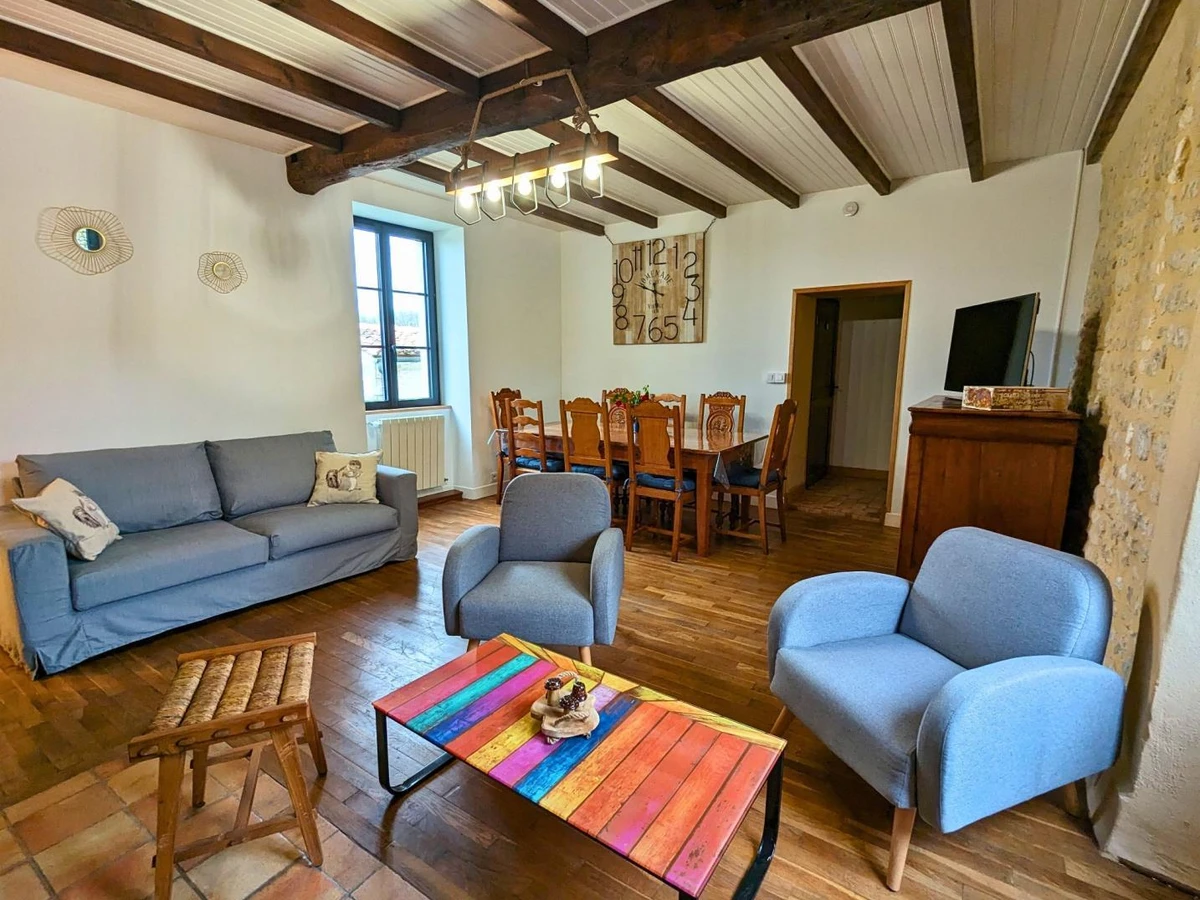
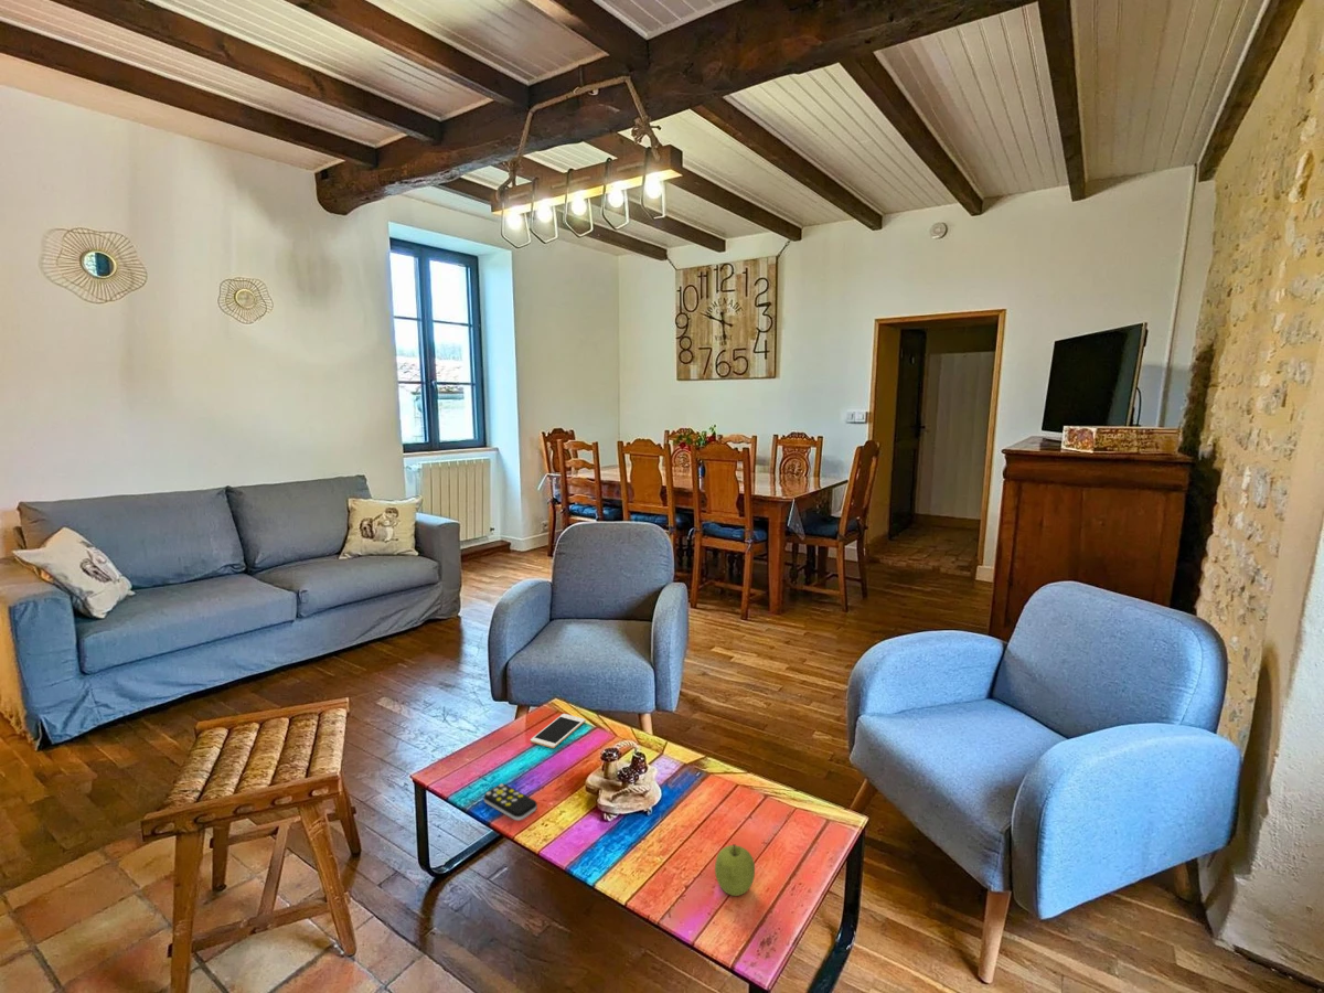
+ remote control [483,782,538,821]
+ cell phone [530,713,587,749]
+ fruit [714,843,756,897]
